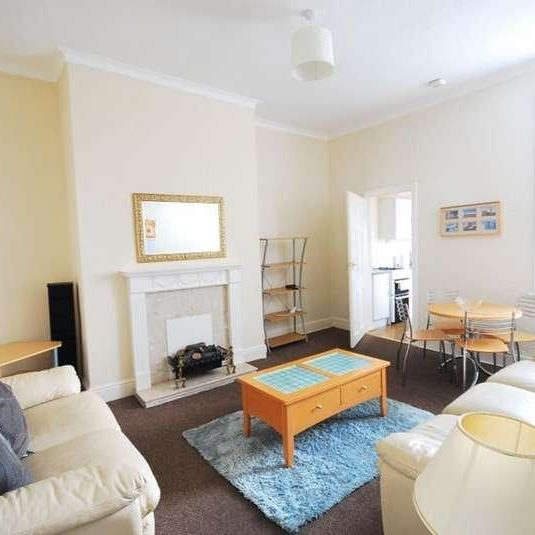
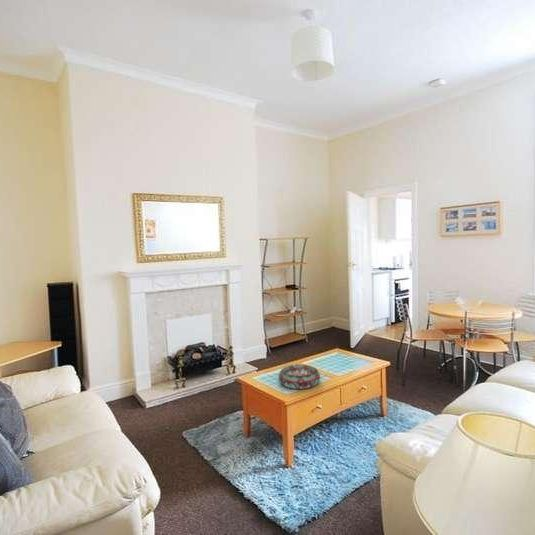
+ decorative bowl [278,364,321,390]
